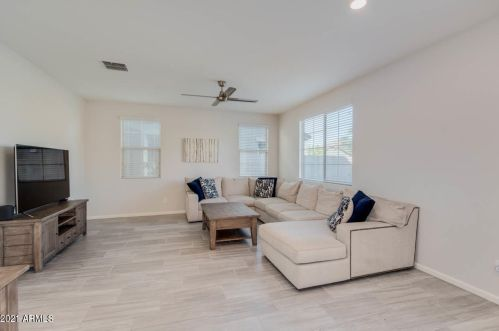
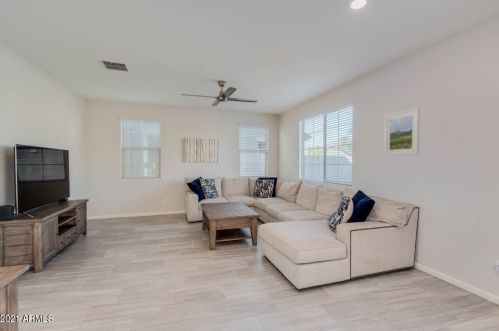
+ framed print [384,107,420,156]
